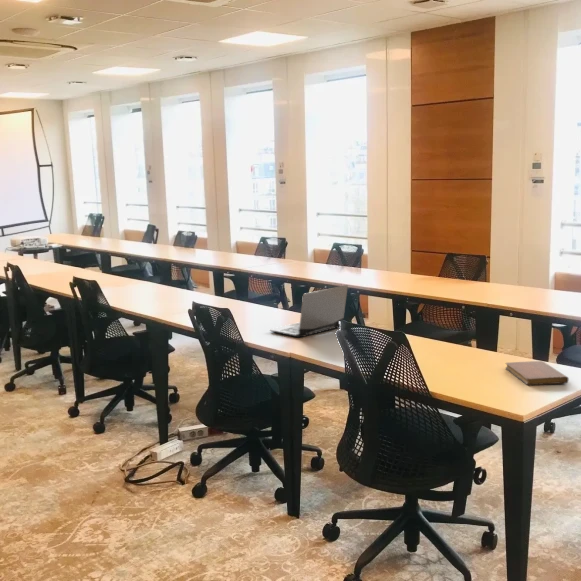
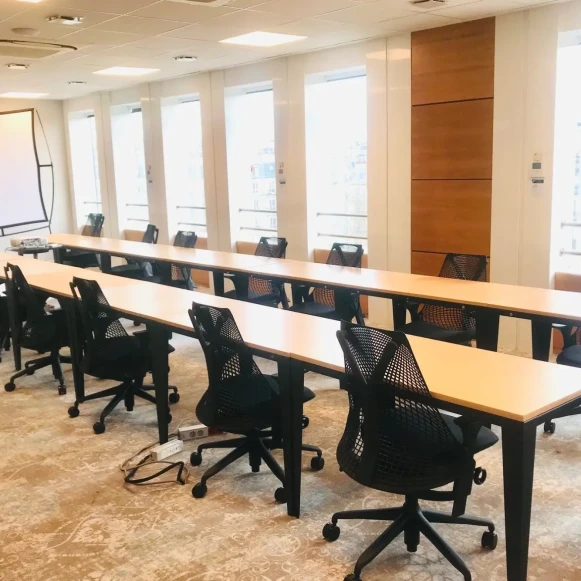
- laptop computer [269,284,349,338]
- notebook [505,360,569,386]
